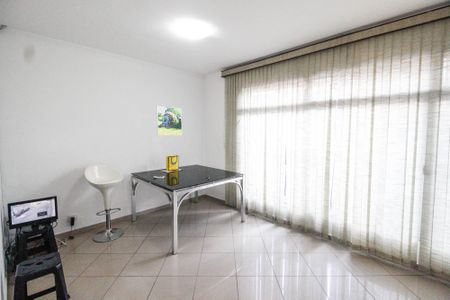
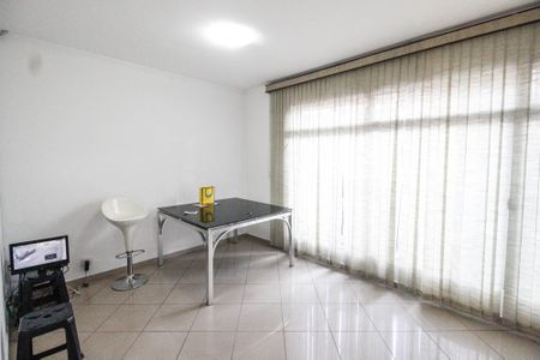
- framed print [155,105,183,136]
